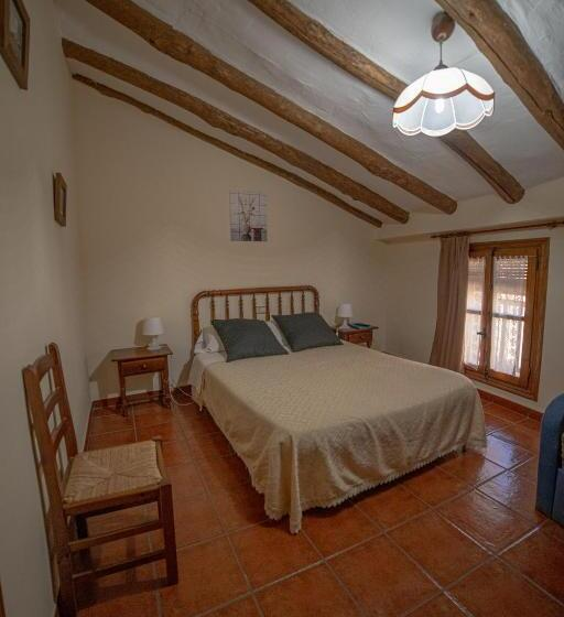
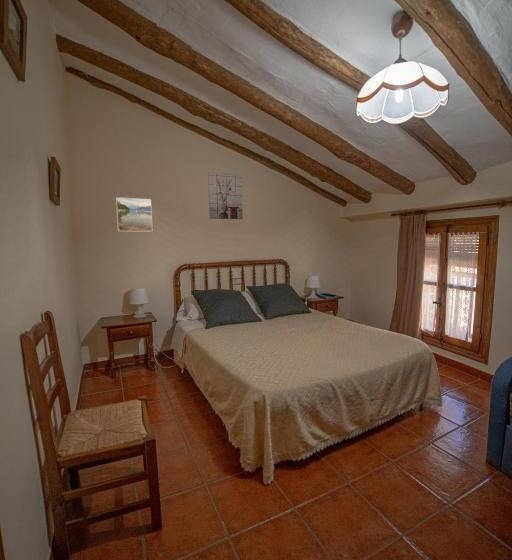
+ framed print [115,196,153,233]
